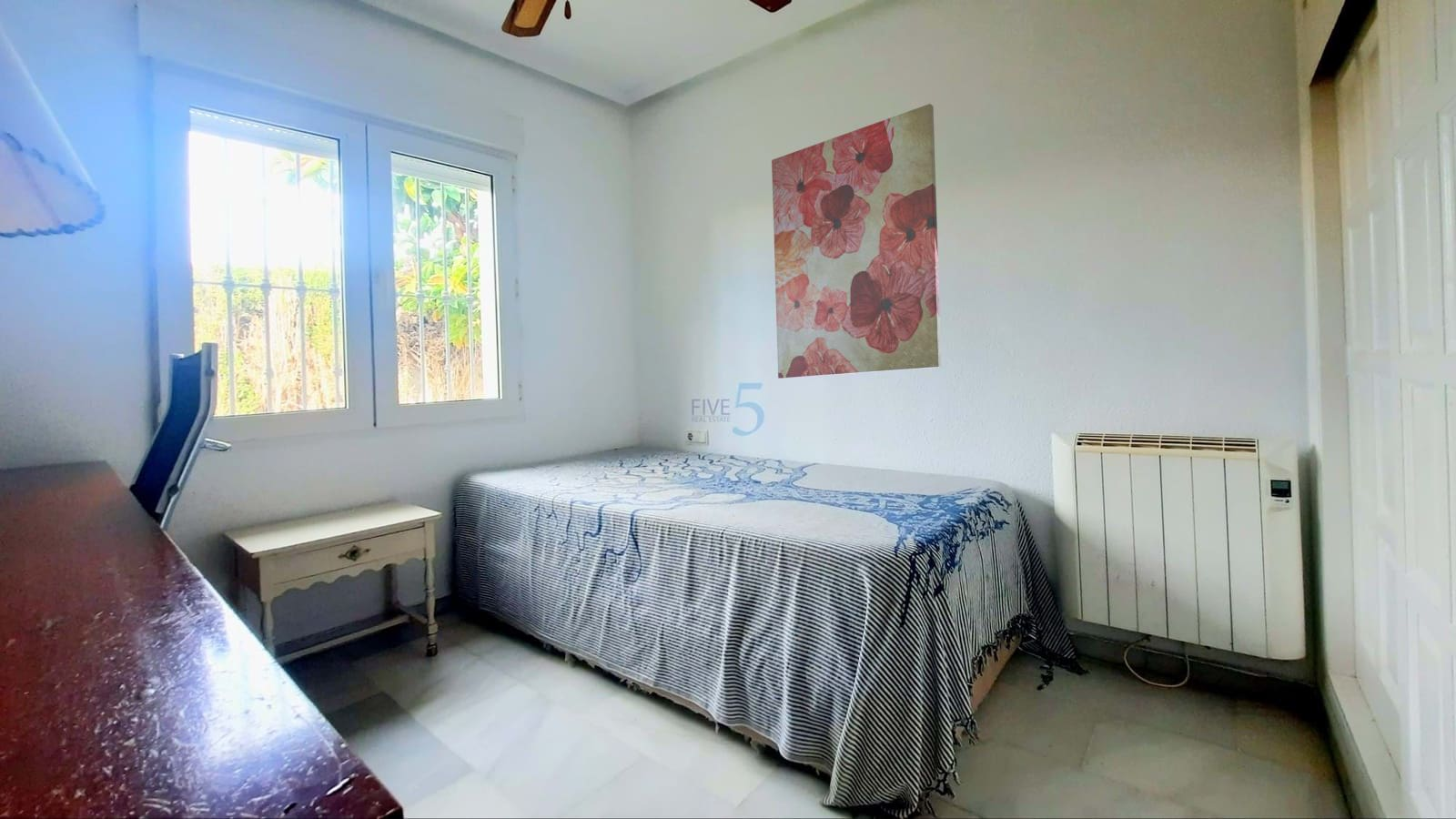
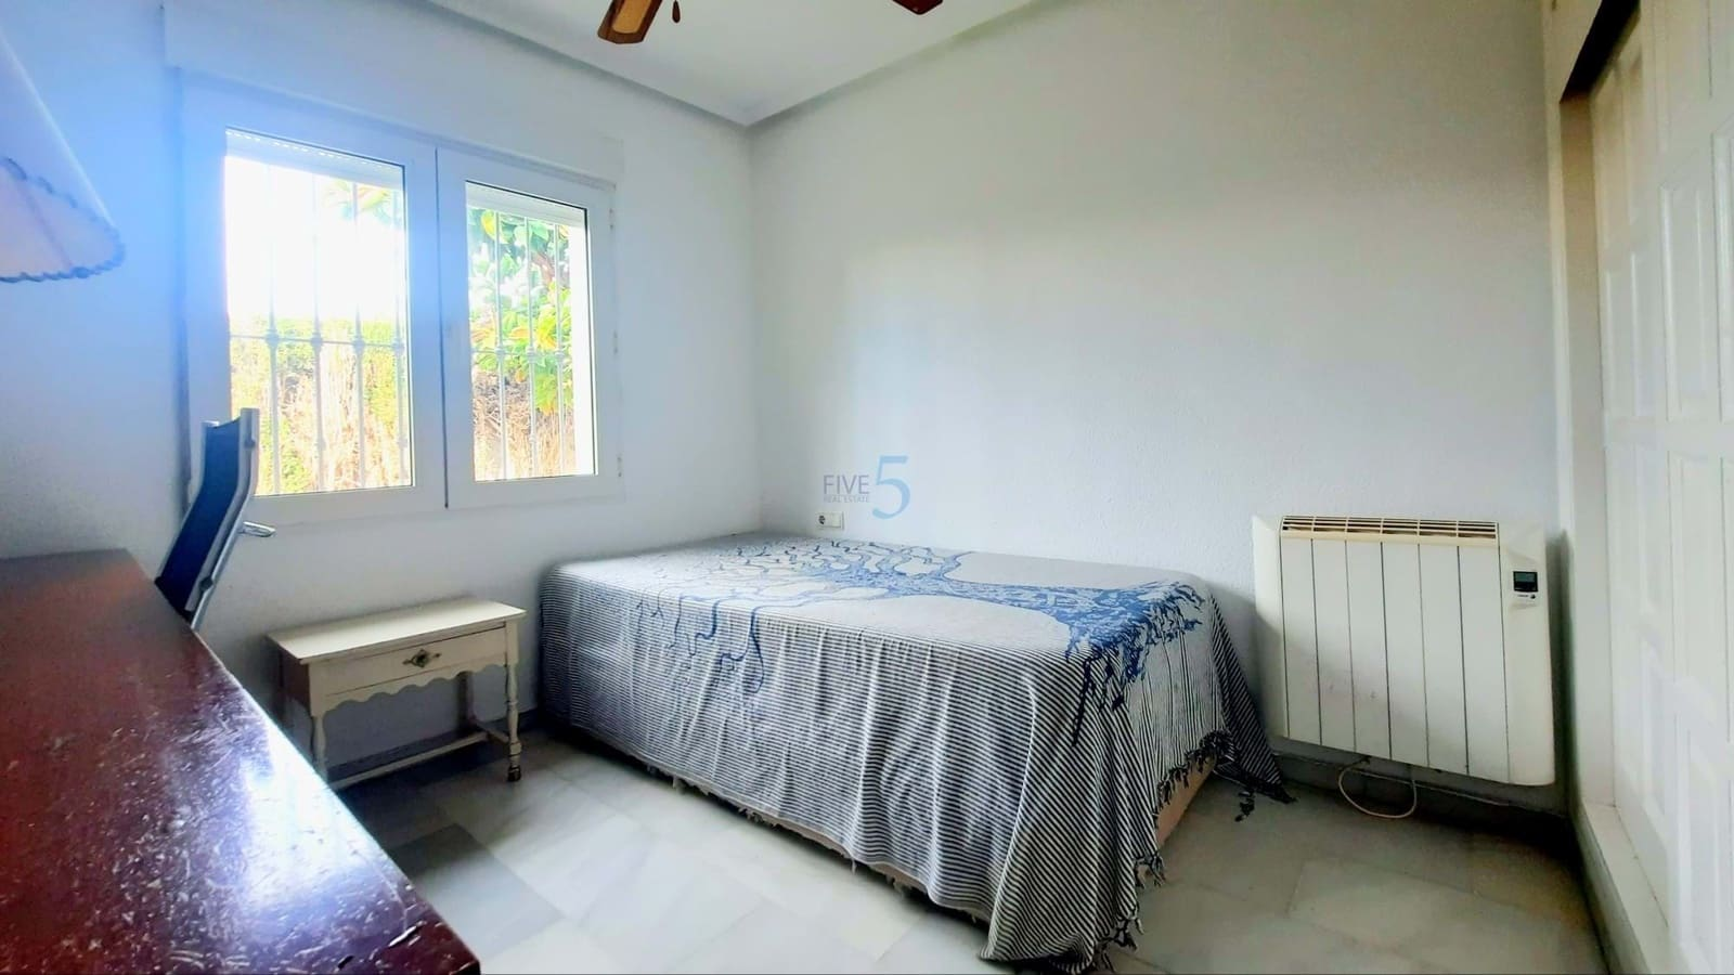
- wall art [771,103,943,379]
